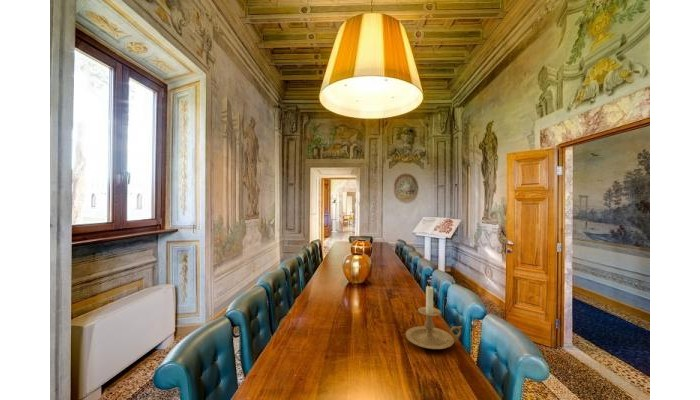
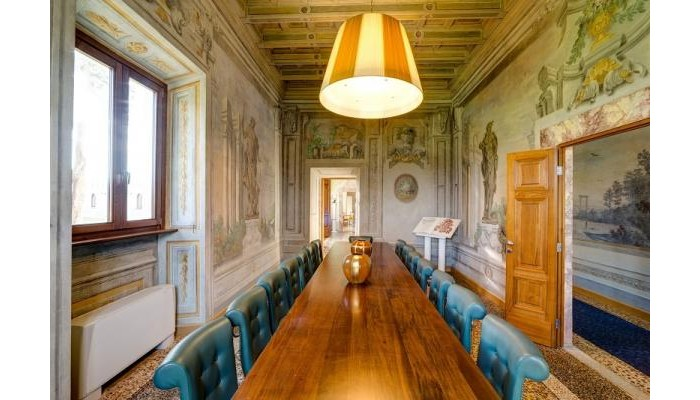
- candle holder [405,284,463,350]
